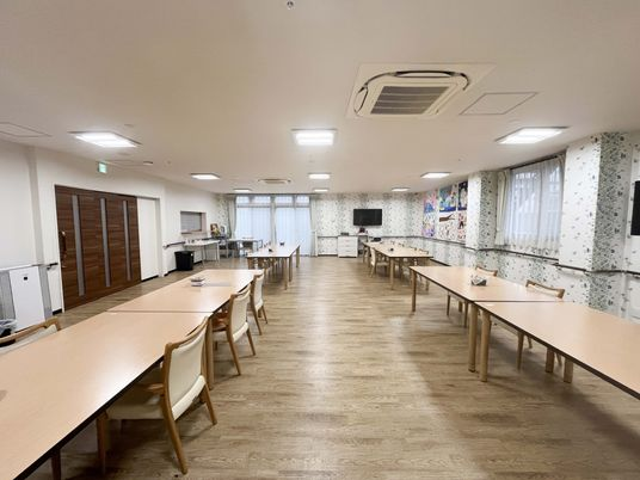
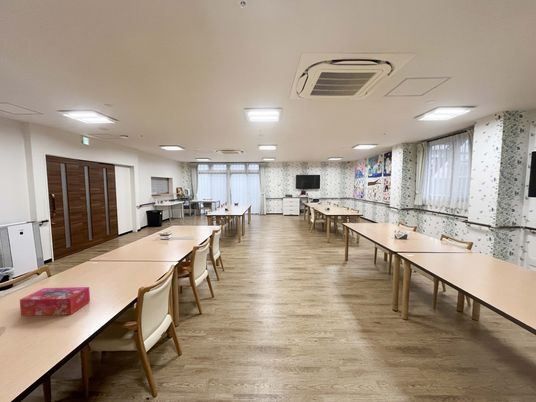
+ tissue box [19,286,91,317]
